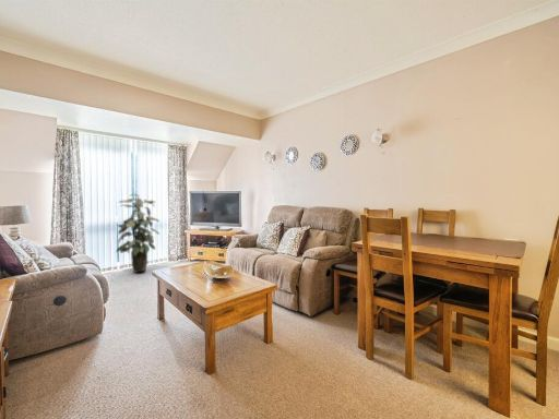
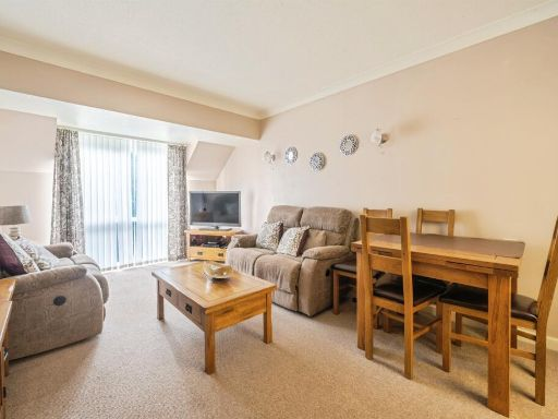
- indoor plant [116,193,160,274]
